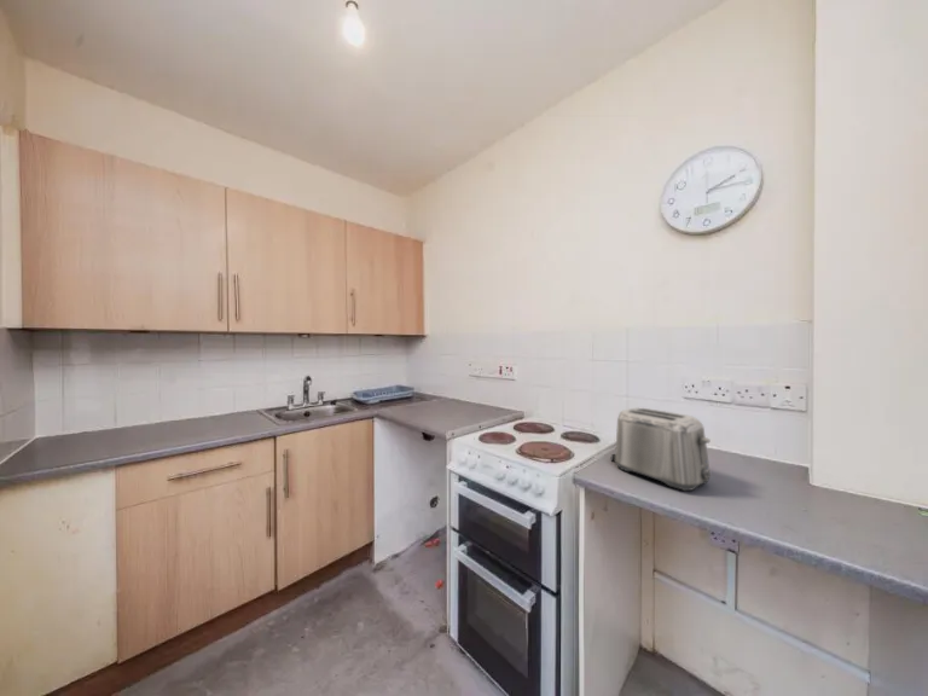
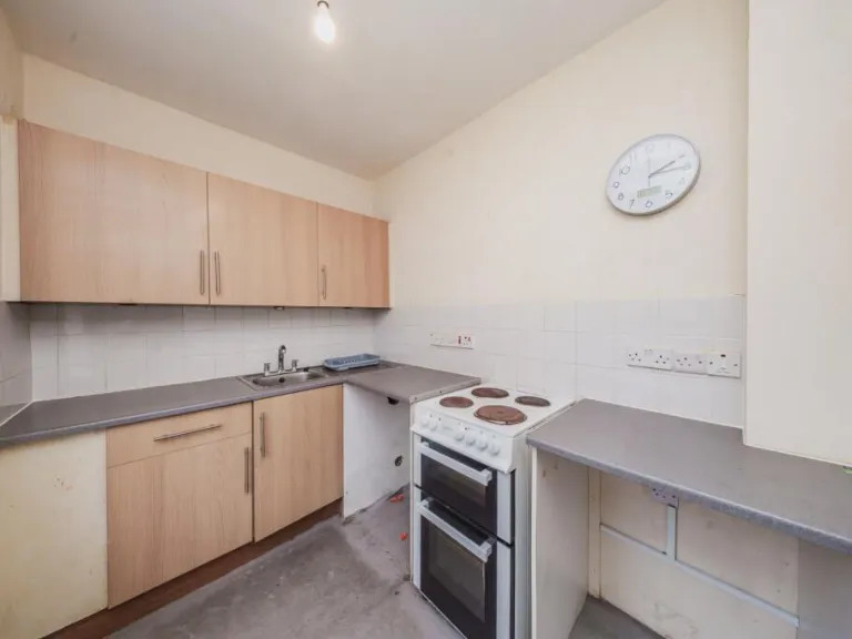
- toaster [609,406,712,492]
